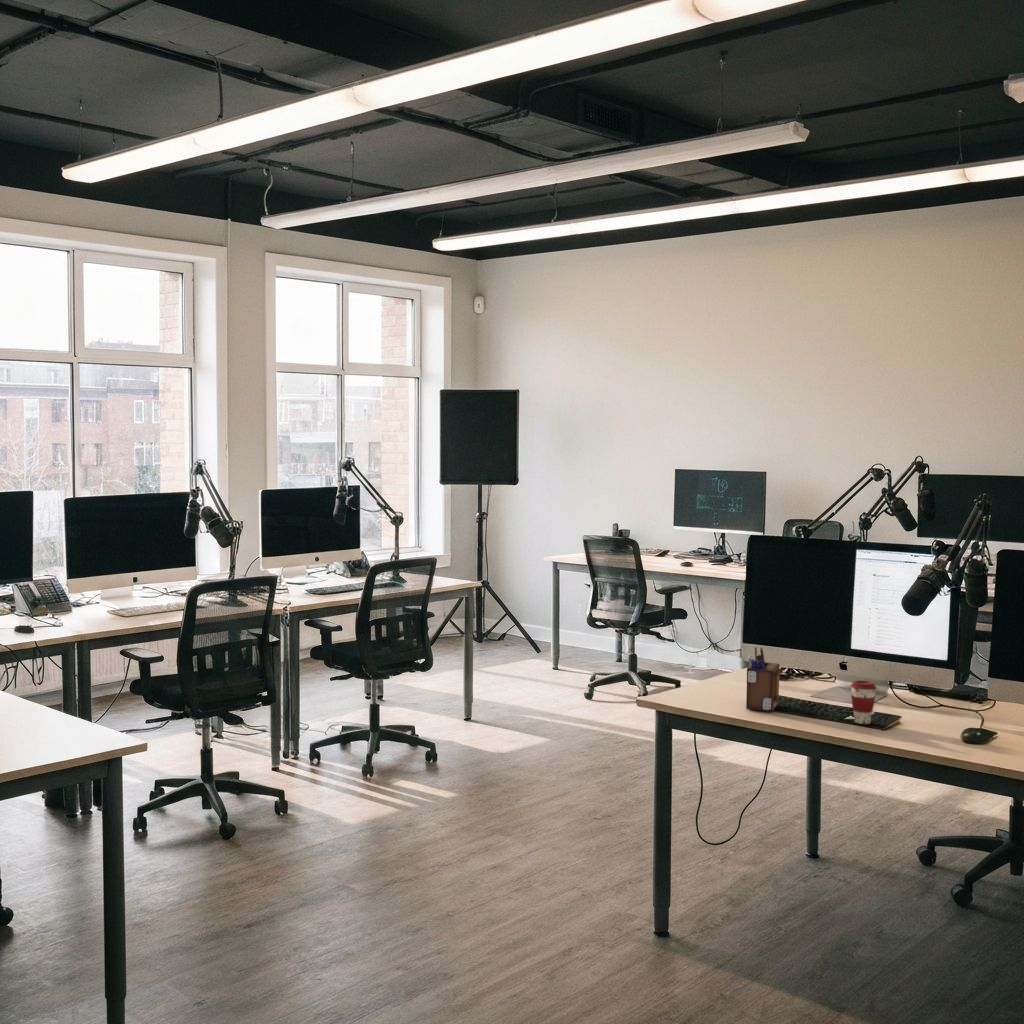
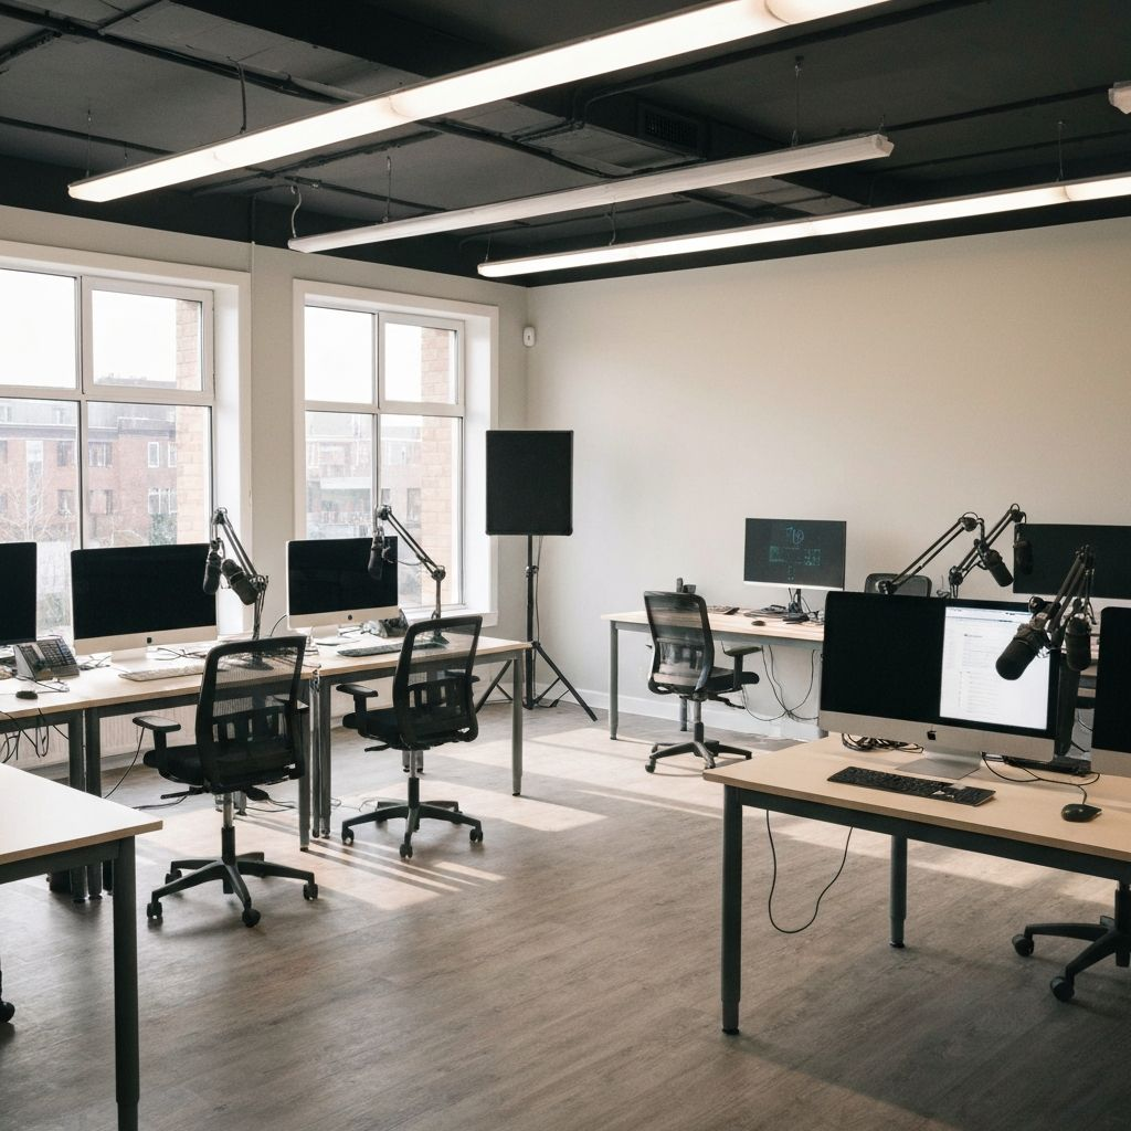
- coffee cup [849,680,878,725]
- desk organizer [745,646,781,713]
